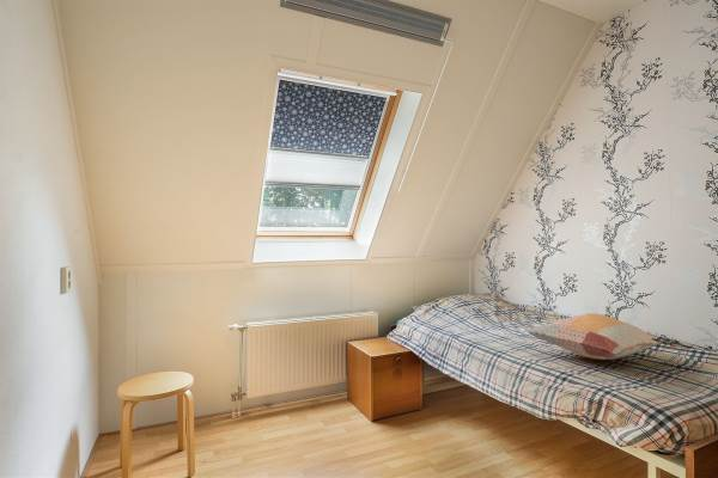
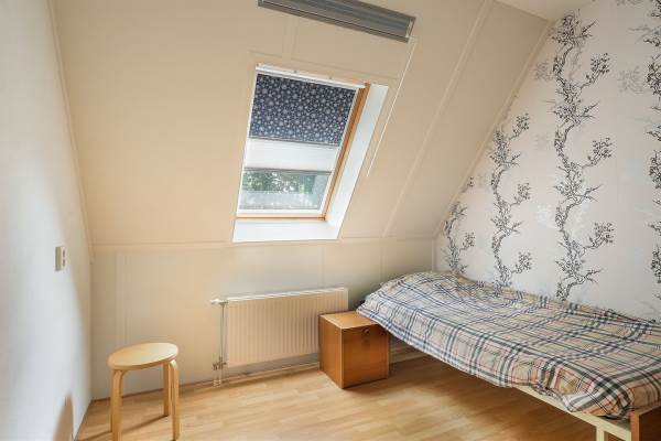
- decorative pillow [524,312,681,361]
